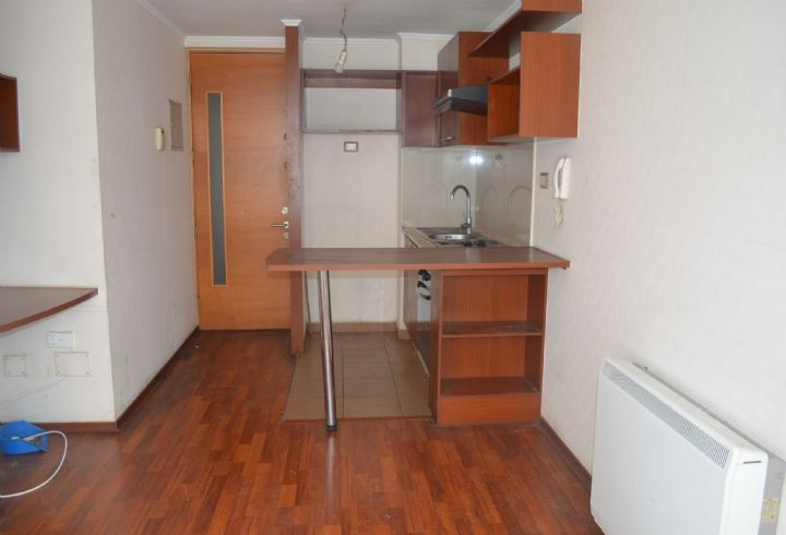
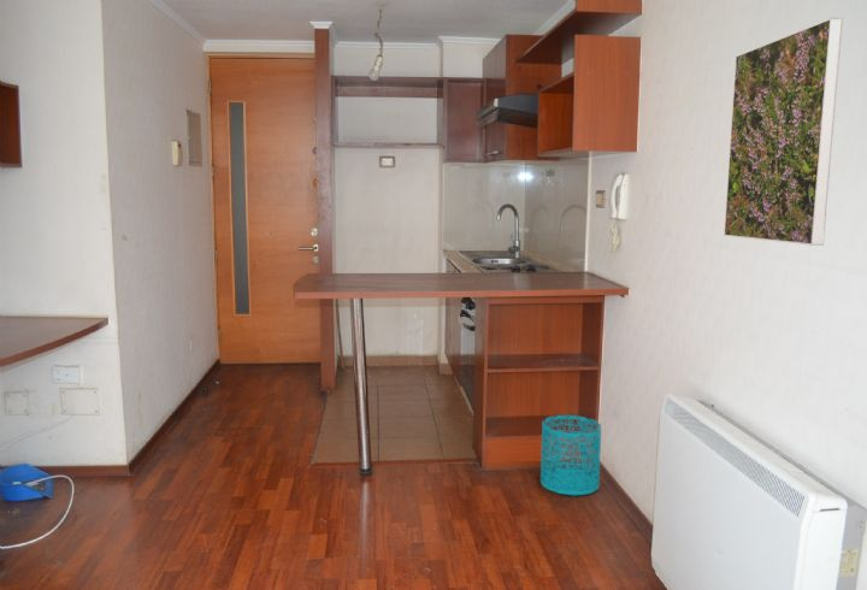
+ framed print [722,17,844,247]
+ wastebasket [539,414,602,496]
